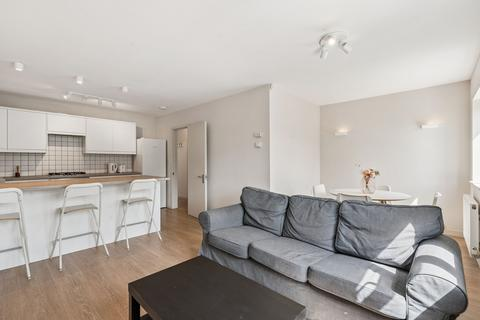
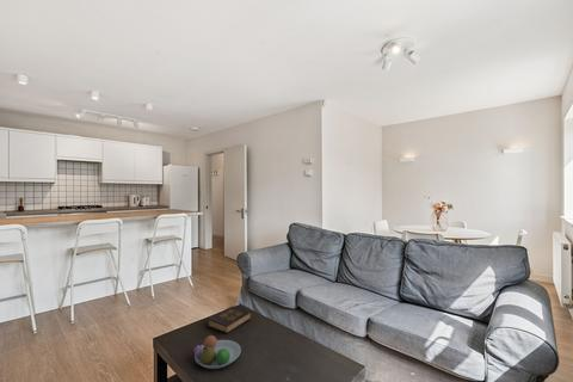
+ fruit bowl [193,333,242,370]
+ hardback book [207,304,252,334]
